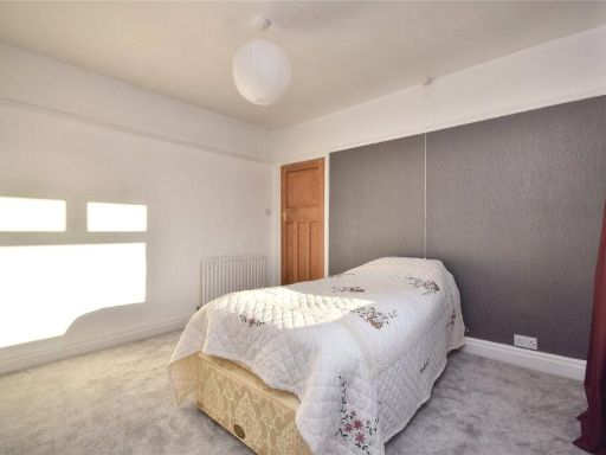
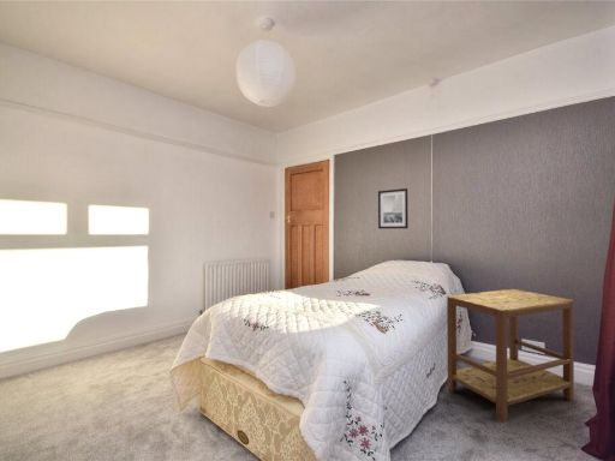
+ side table [446,288,575,424]
+ wall art [377,187,410,229]
